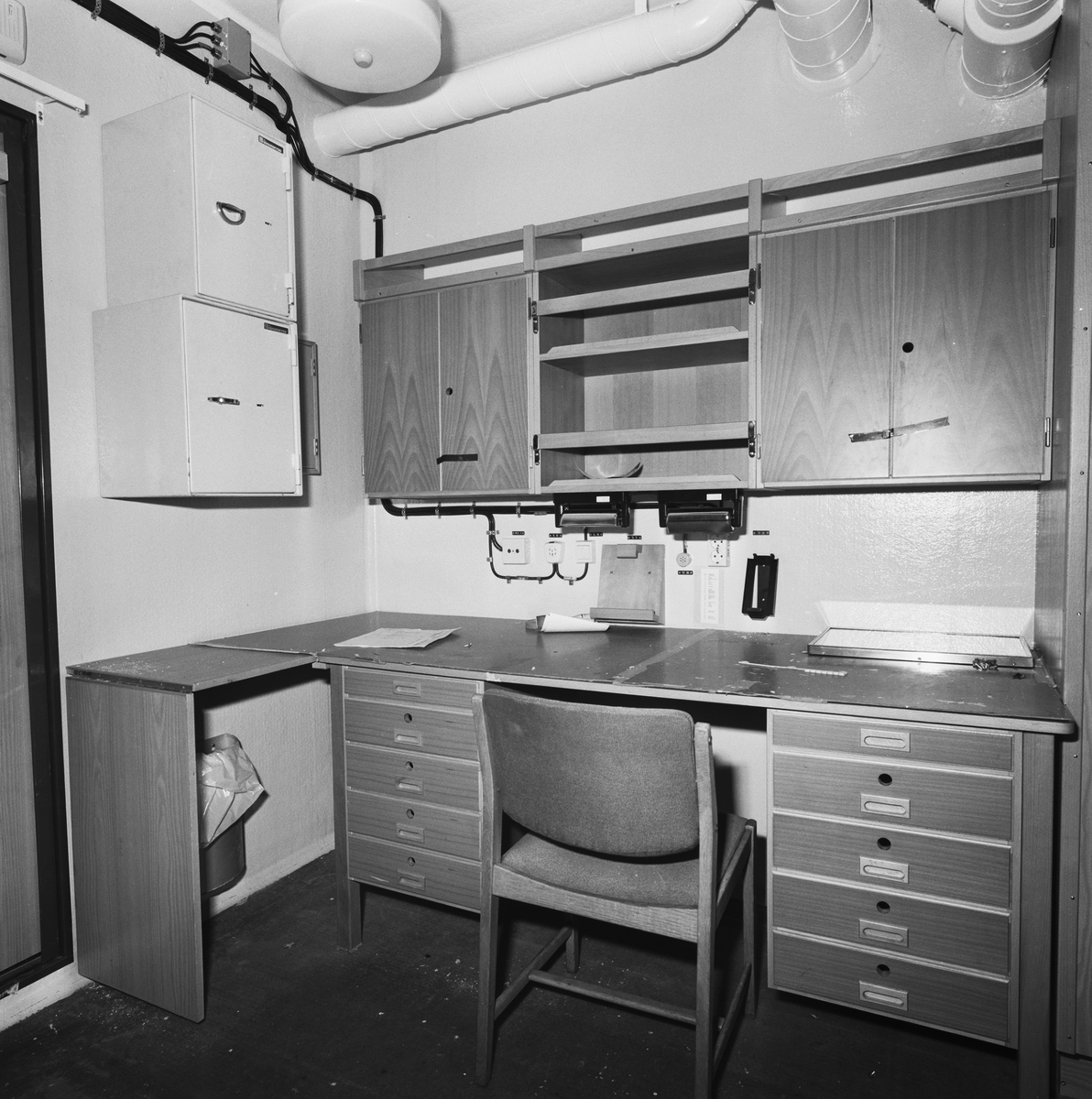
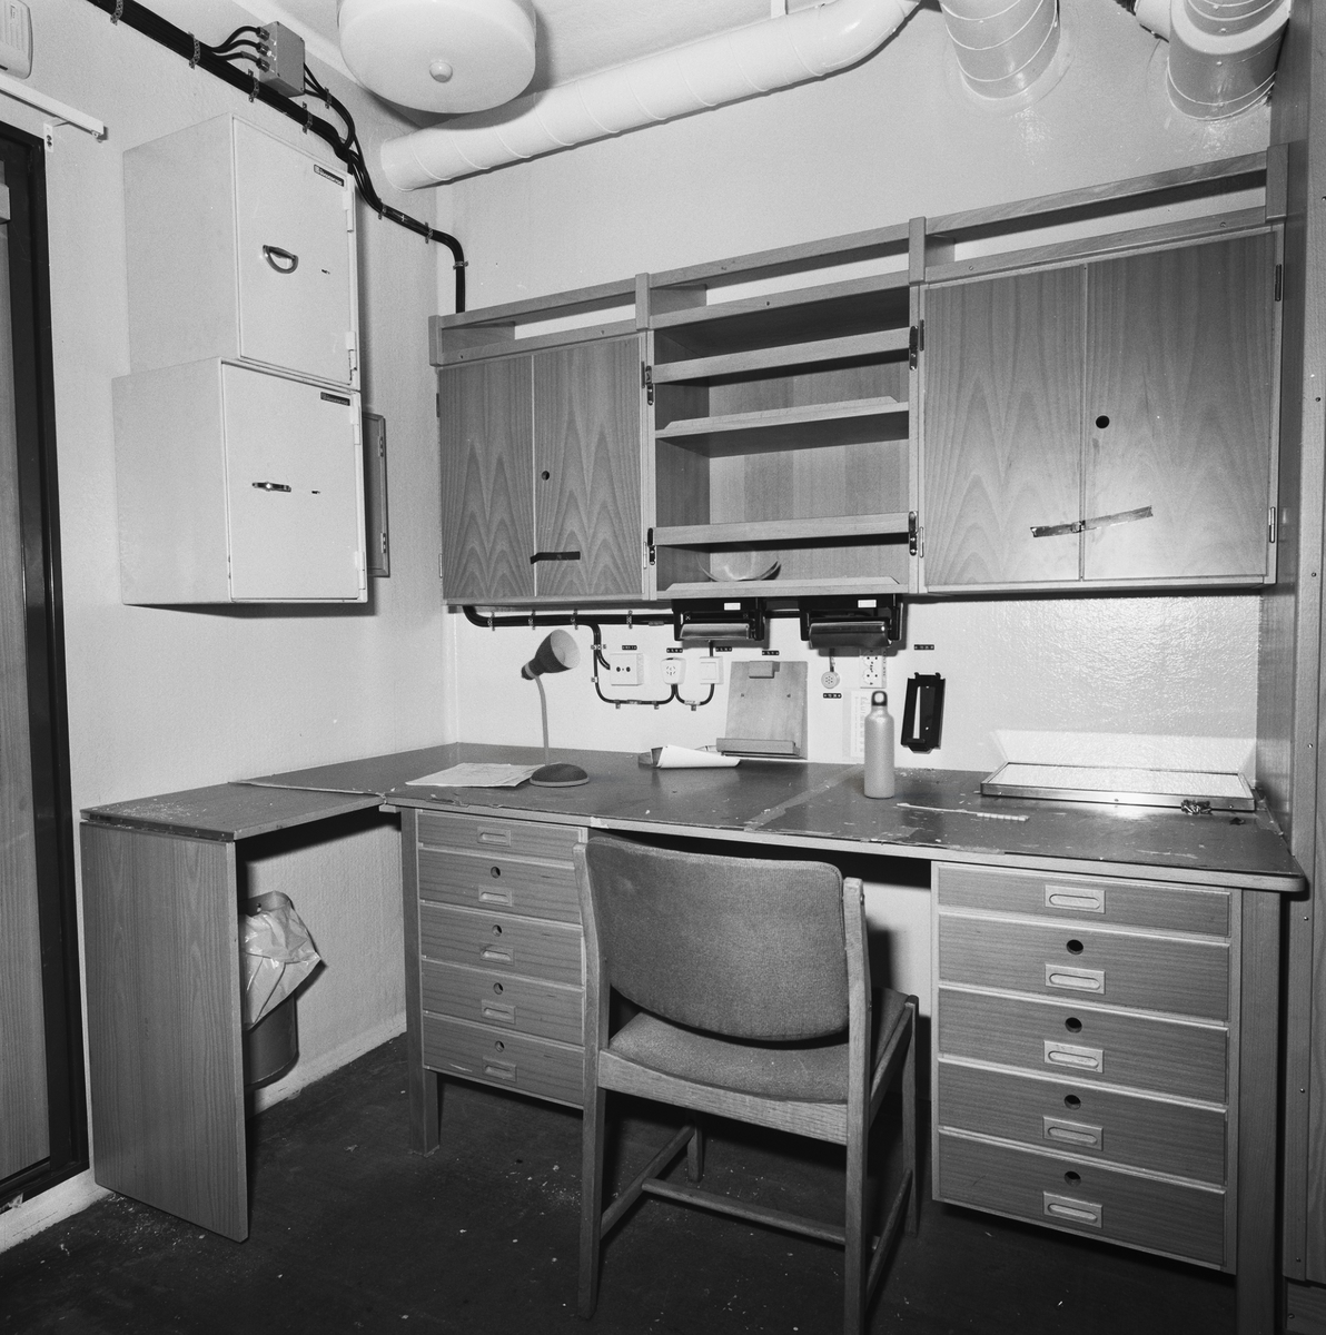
+ desk lamp [520,628,590,787]
+ water bottle [863,690,895,799]
